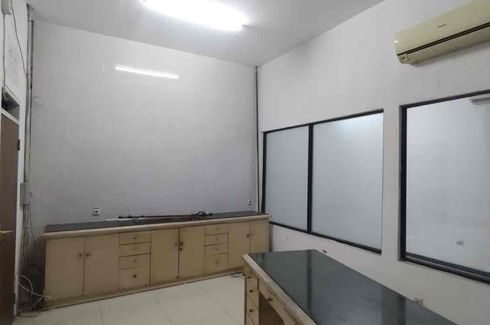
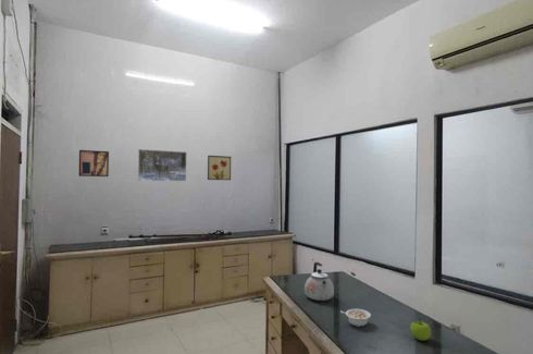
+ wall art [207,155,232,181]
+ kettle [303,261,335,302]
+ wall art [78,149,110,178]
+ legume [339,308,372,328]
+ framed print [137,148,188,182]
+ fruit [407,315,432,342]
